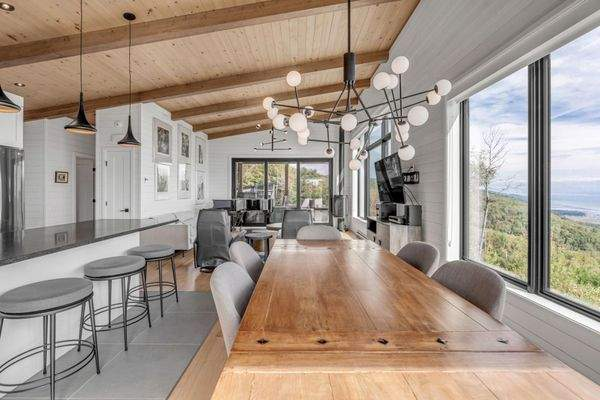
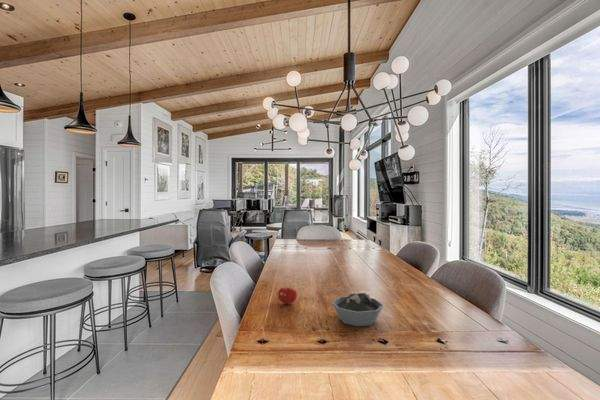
+ fruit [277,287,298,305]
+ bowl [331,292,385,327]
